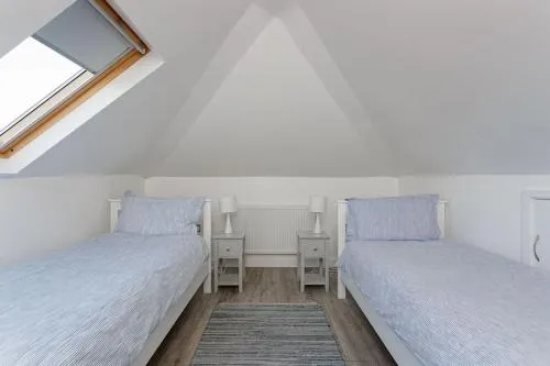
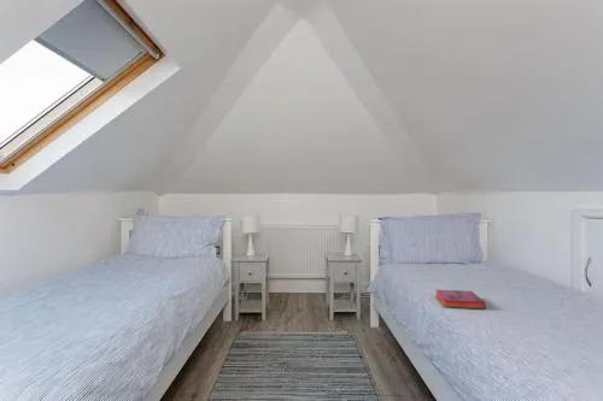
+ hardback book [434,289,487,311]
